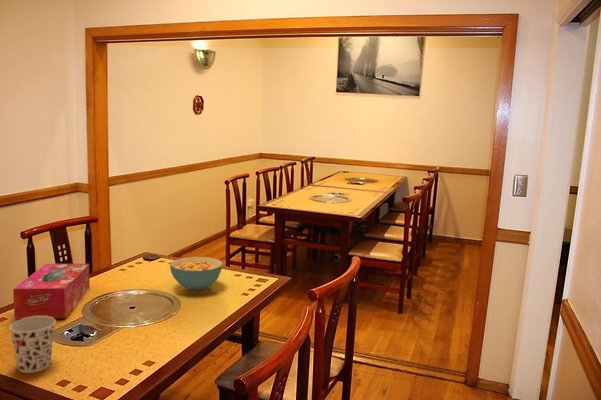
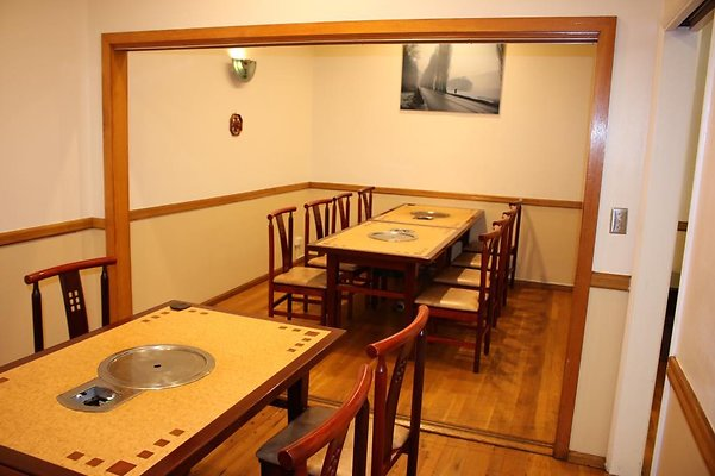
- tissue box [12,263,91,320]
- cereal bowl [169,256,224,291]
- cup [8,316,57,374]
